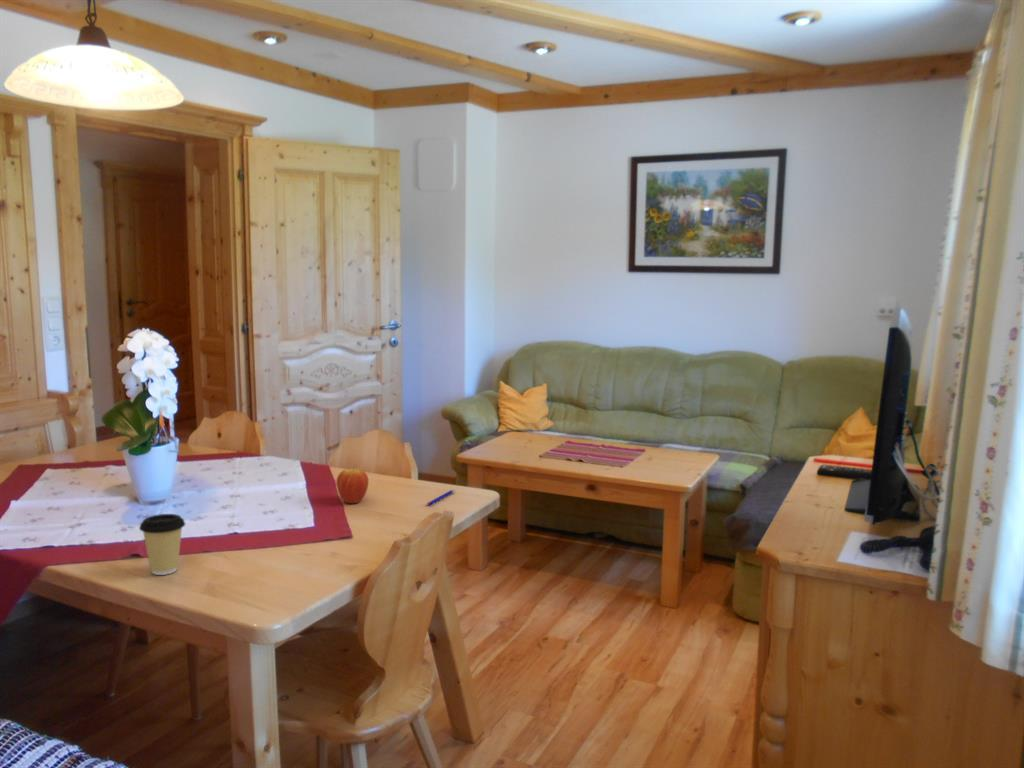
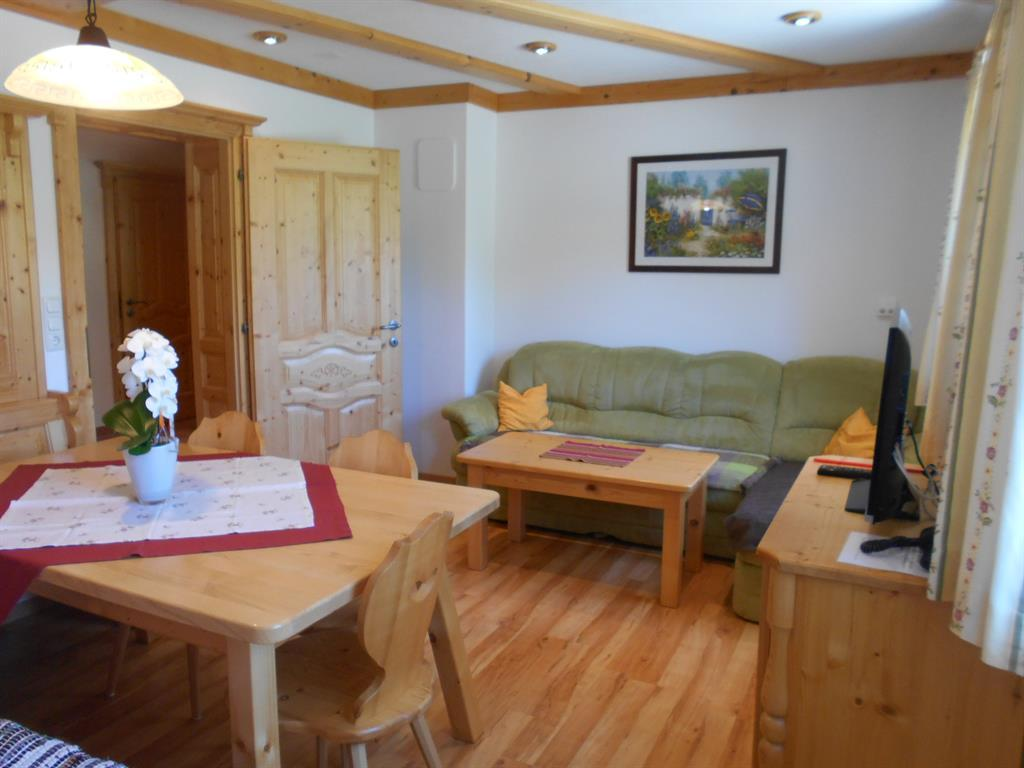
- coffee cup [138,513,186,576]
- pen [426,488,456,507]
- fruit [336,465,369,504]
